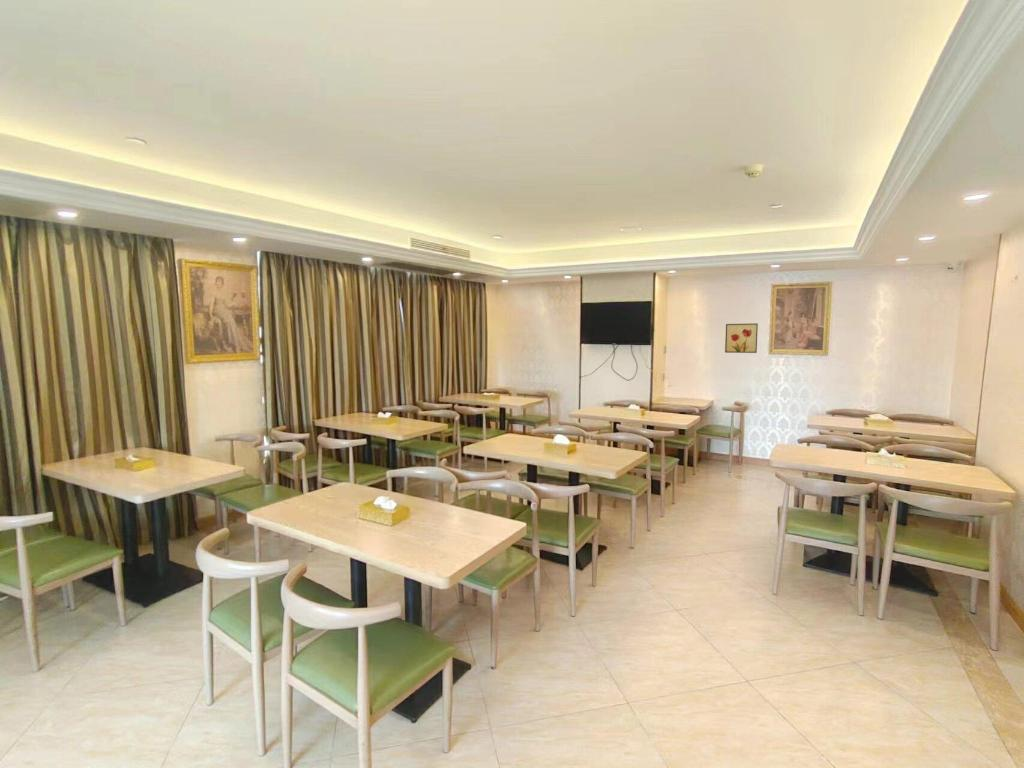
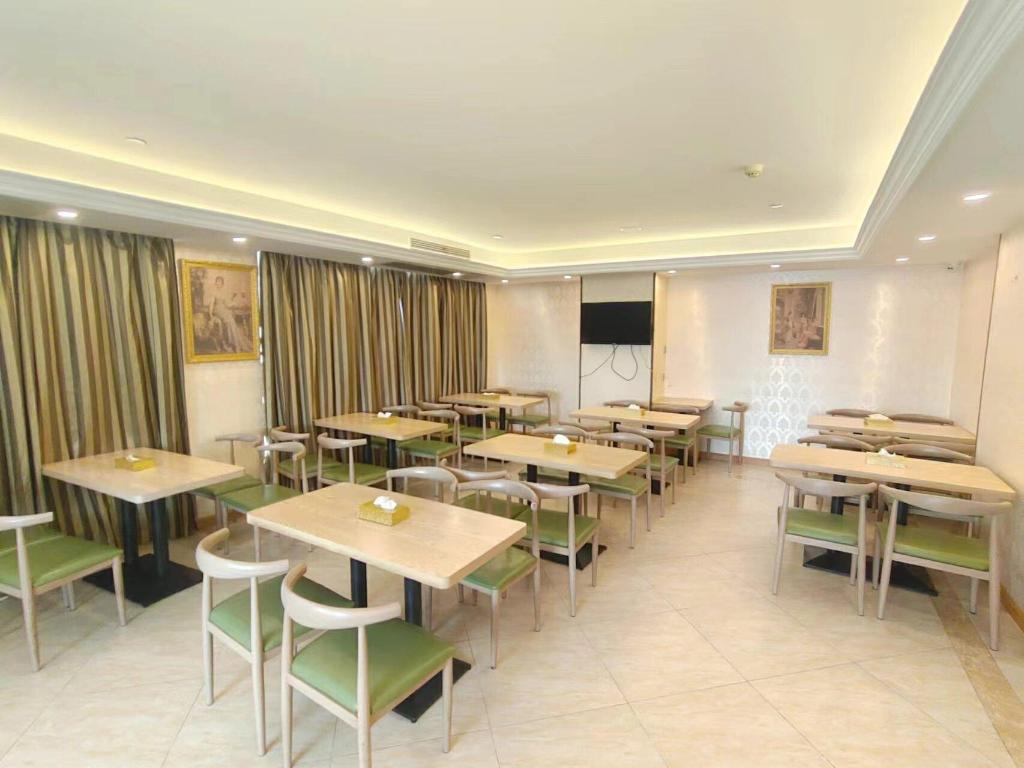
- wall art [724,322,759,354]
